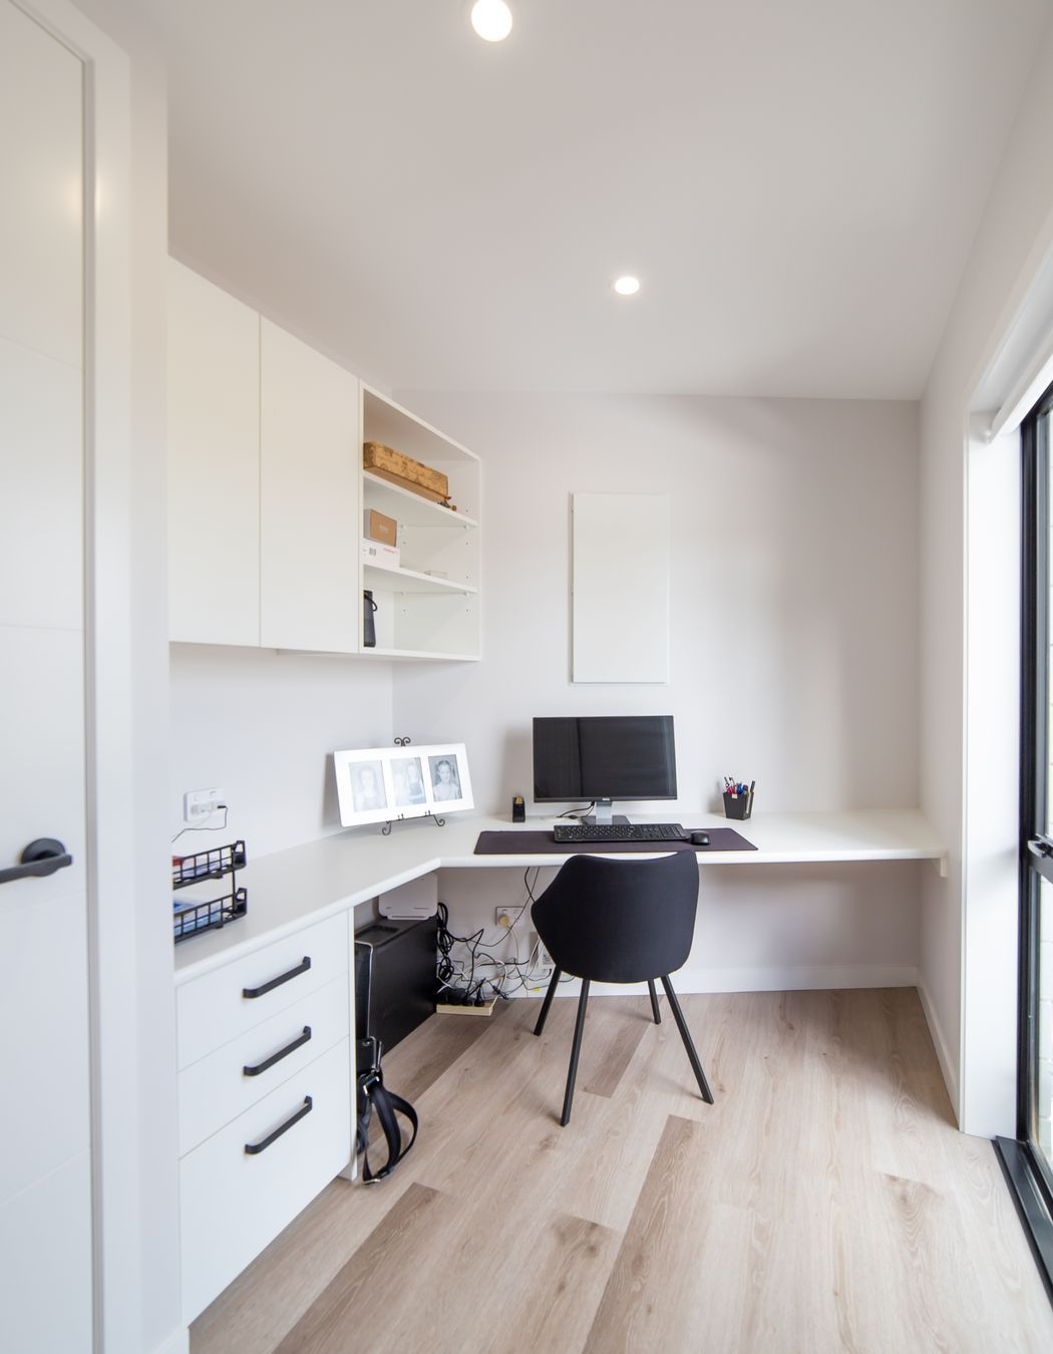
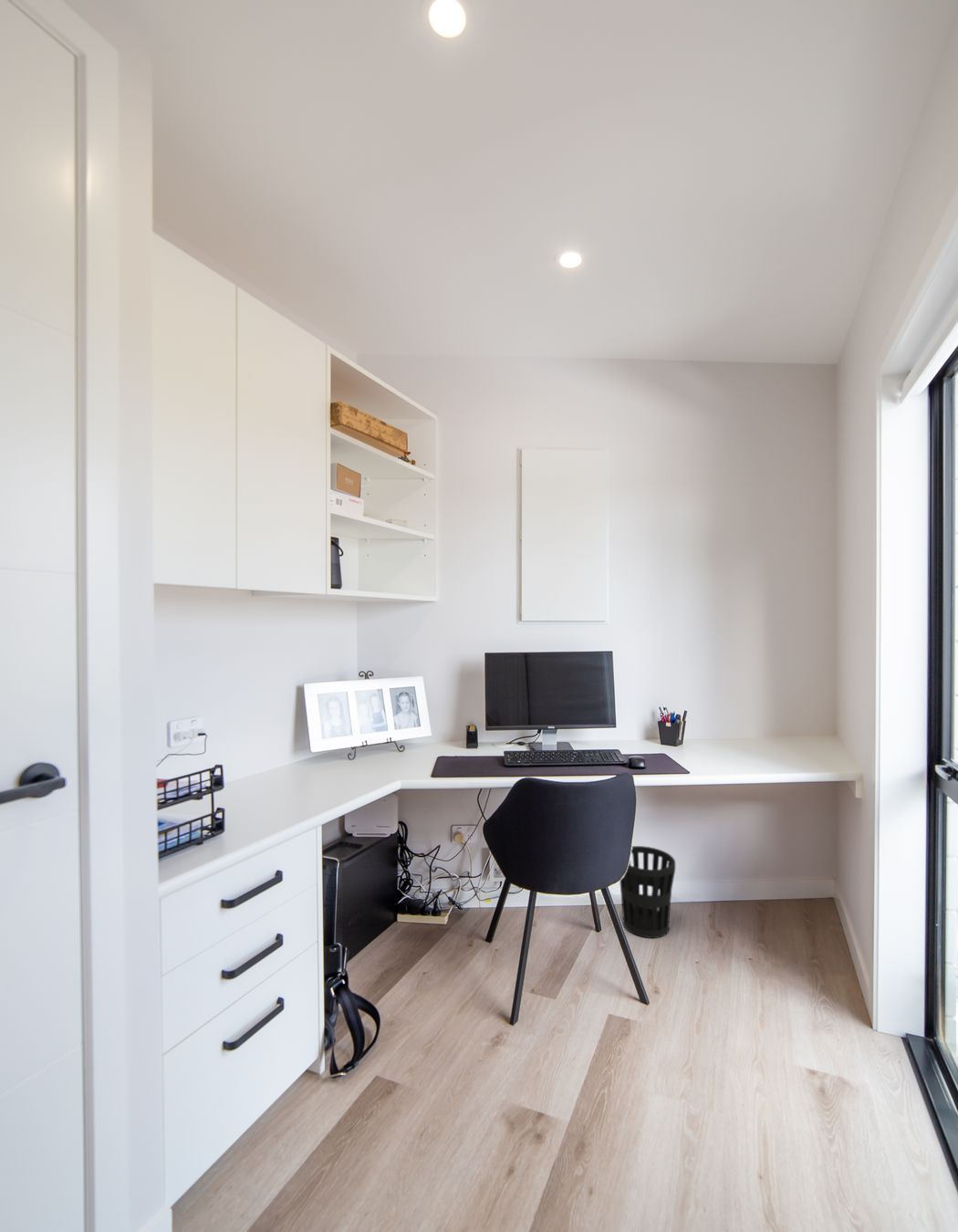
+ wastebasket [619,845,676,939]
